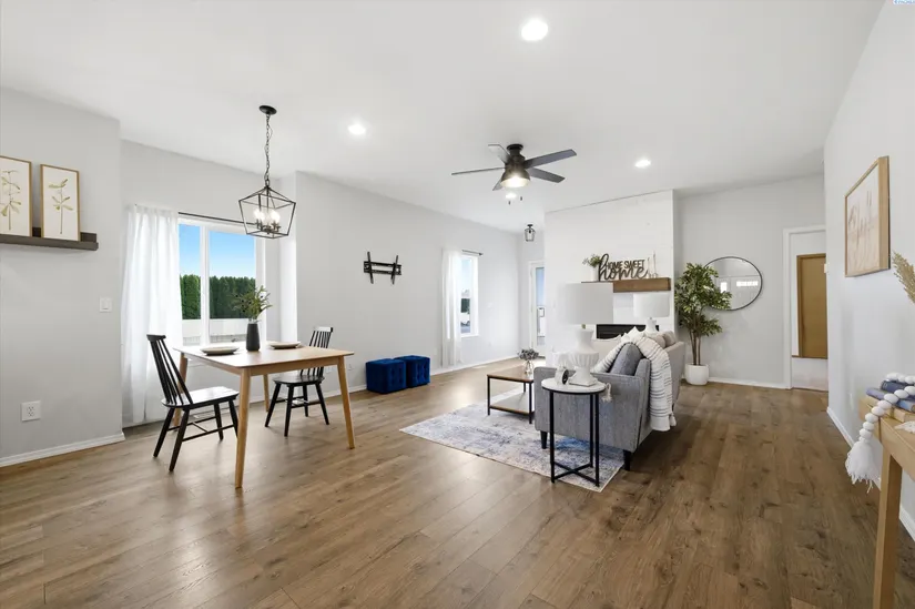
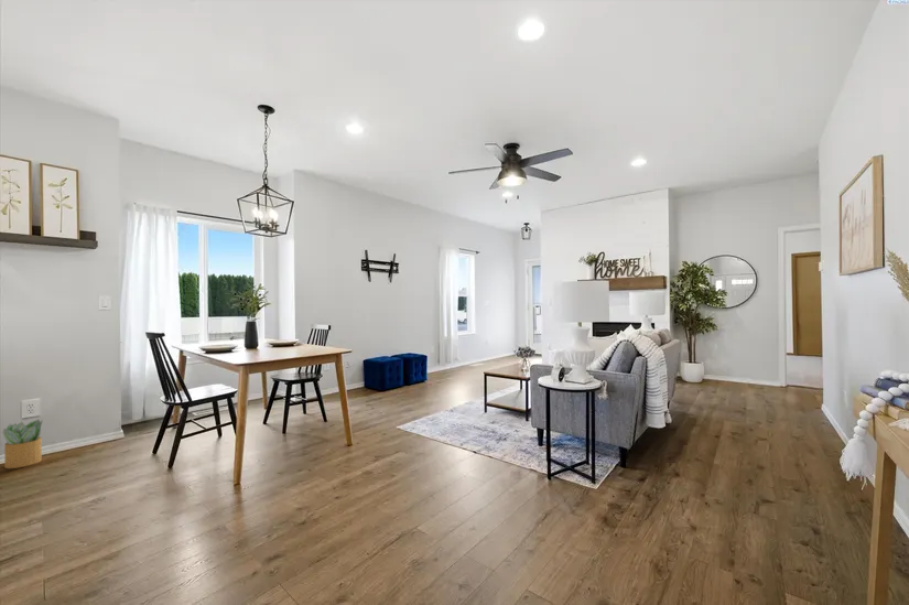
+ potted plant [1,419,44,469]
